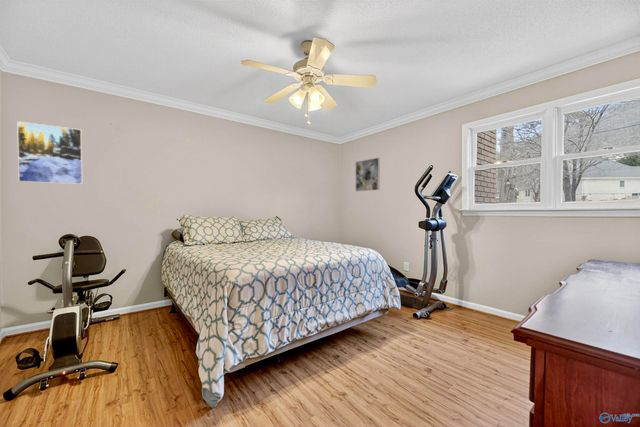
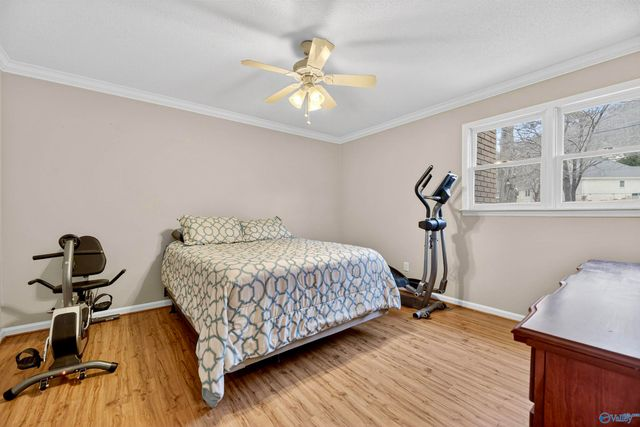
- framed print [16,120,83,185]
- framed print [355,157,381,193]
